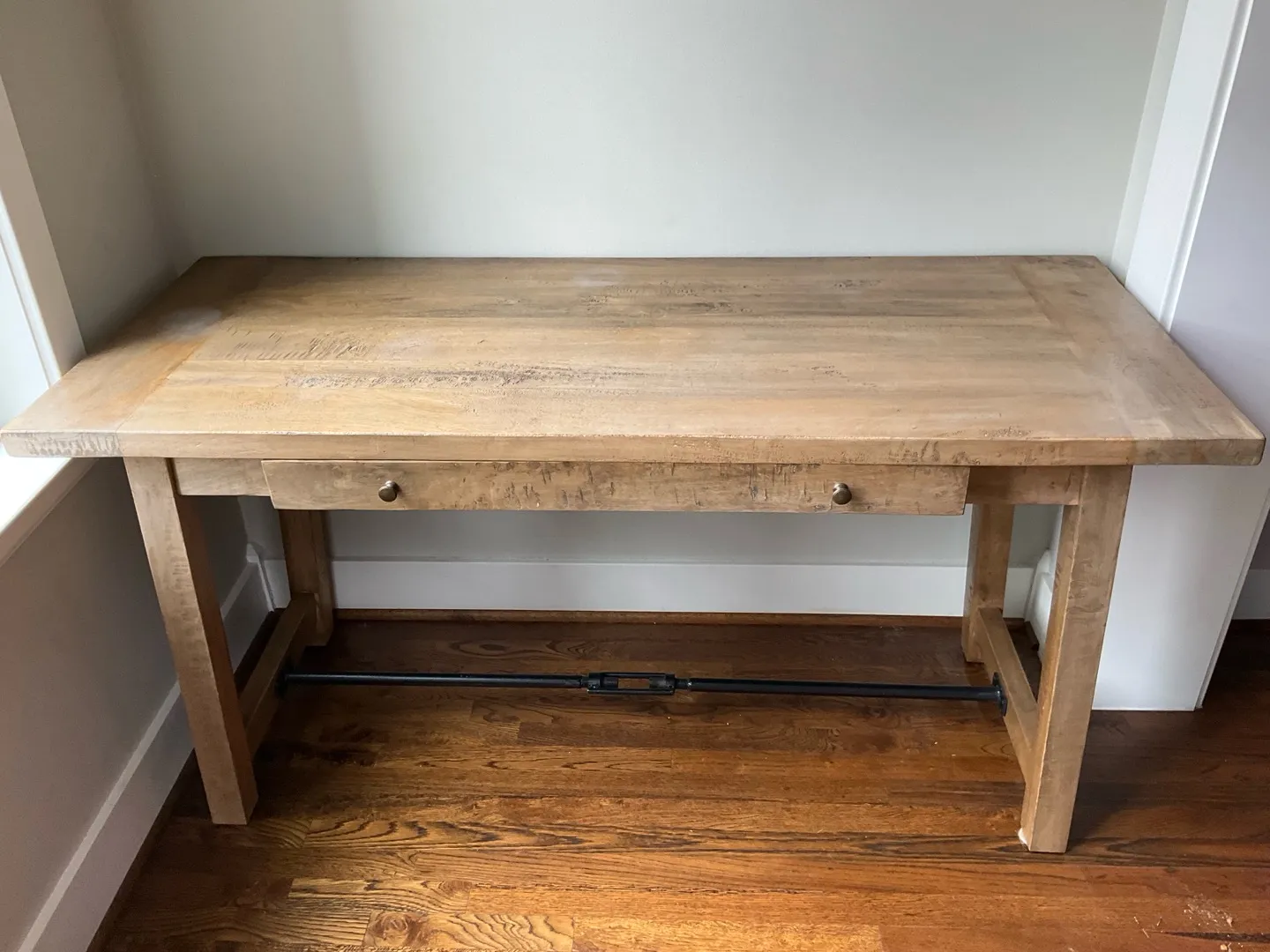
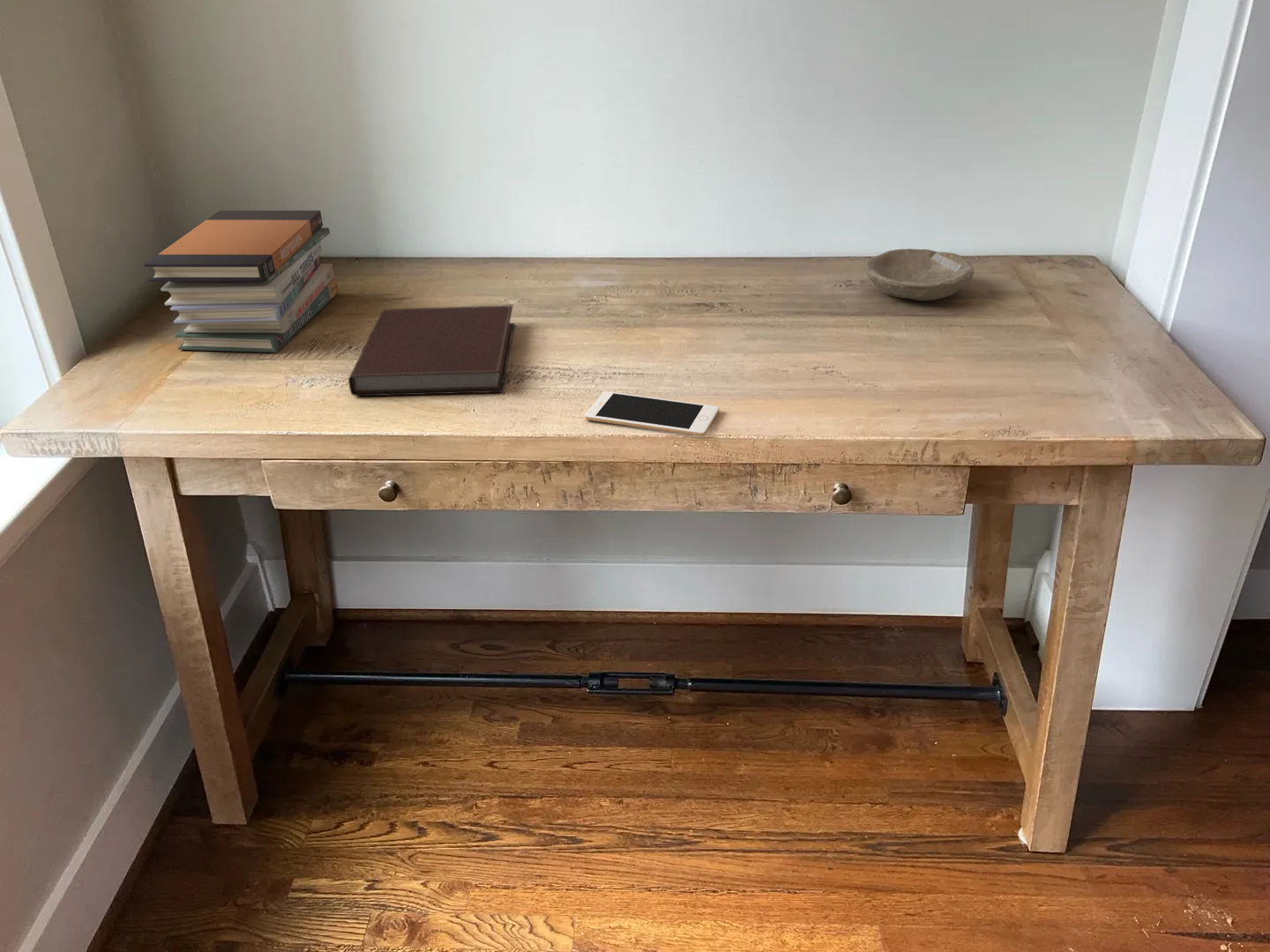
+ notebook [347,304,515,397]
+ book stack [144,210,340,353]
+ bowl [864,248,975,301]
+ cell phone [584,390,720,437]
